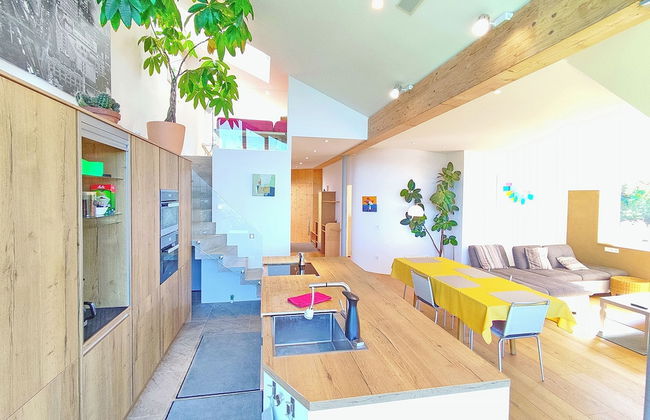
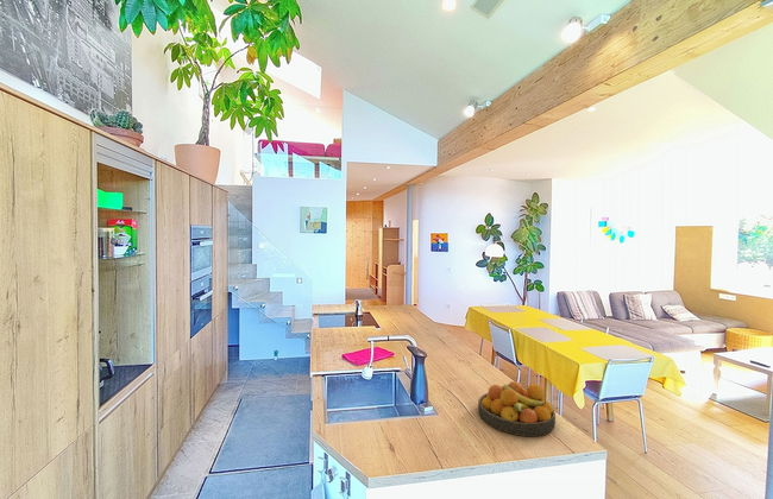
+ fruit bowl [477,380,557,437]
